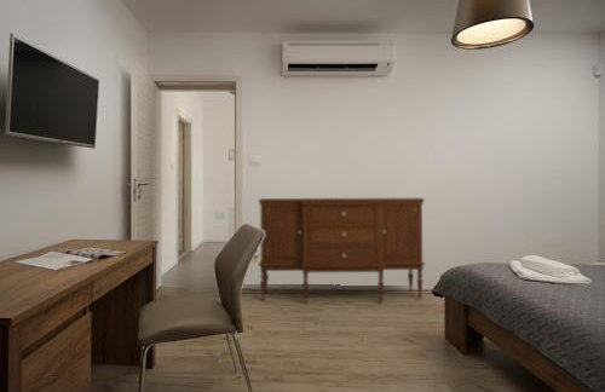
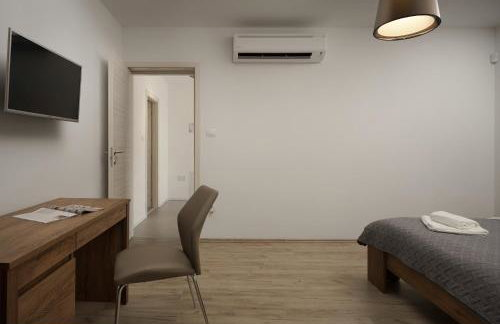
- sideboard [257,197,427,305]
